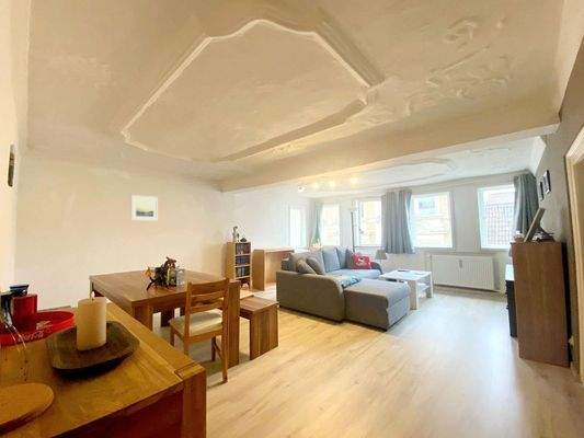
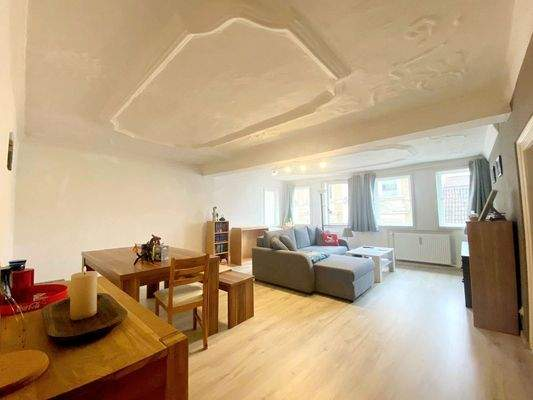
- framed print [130,194,159,222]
